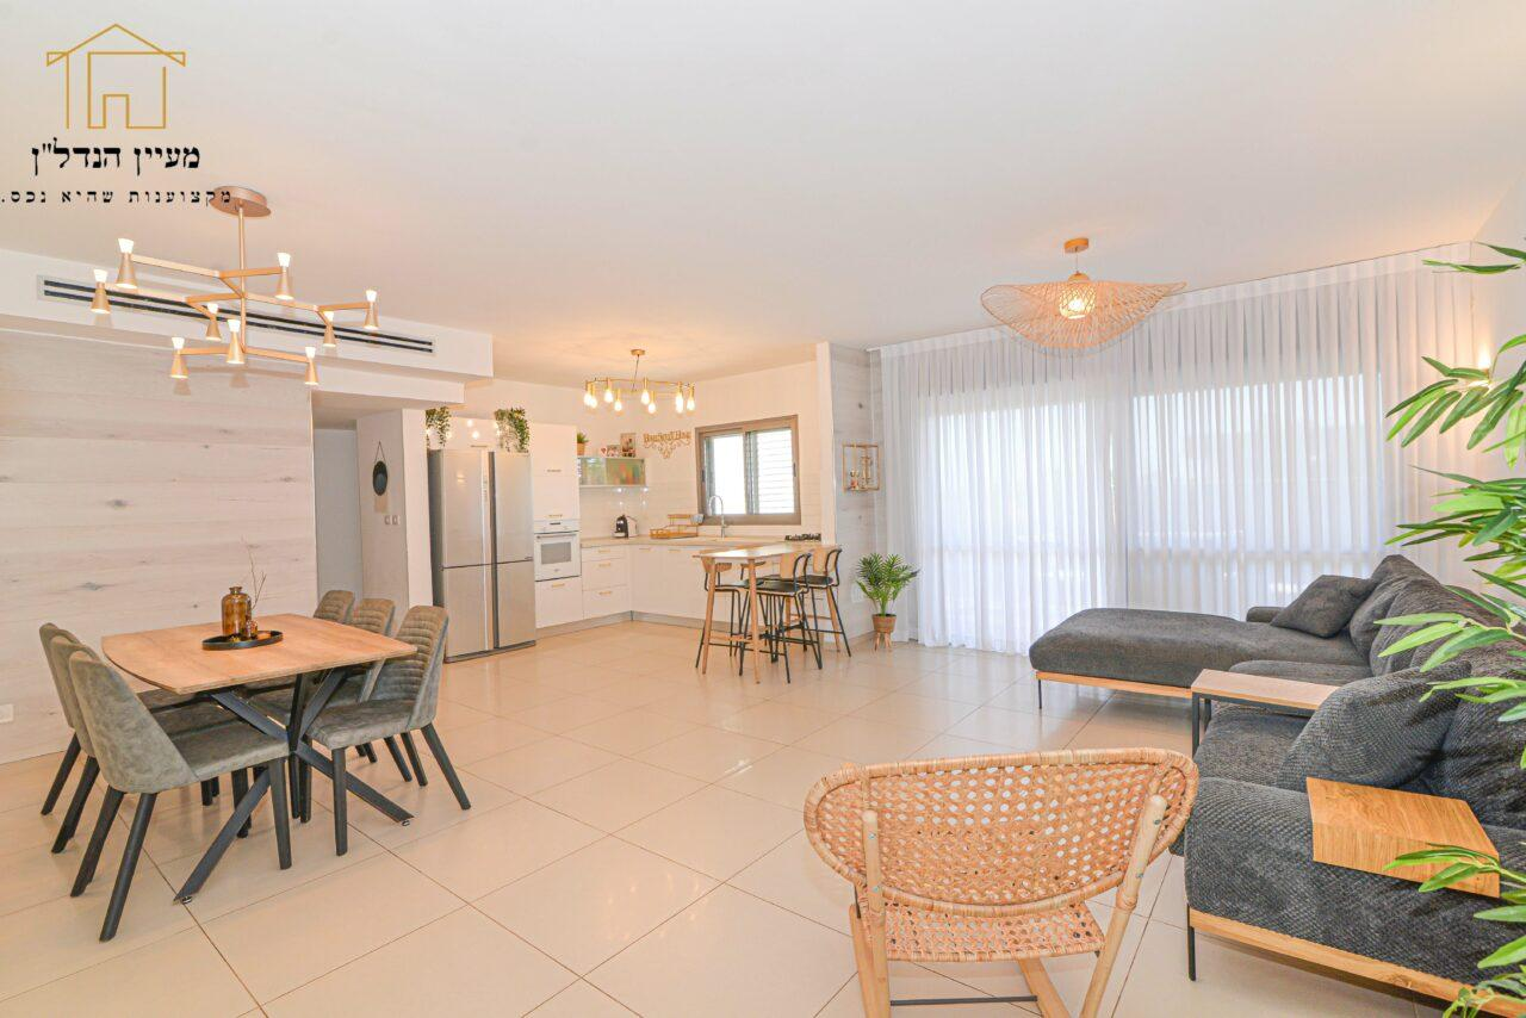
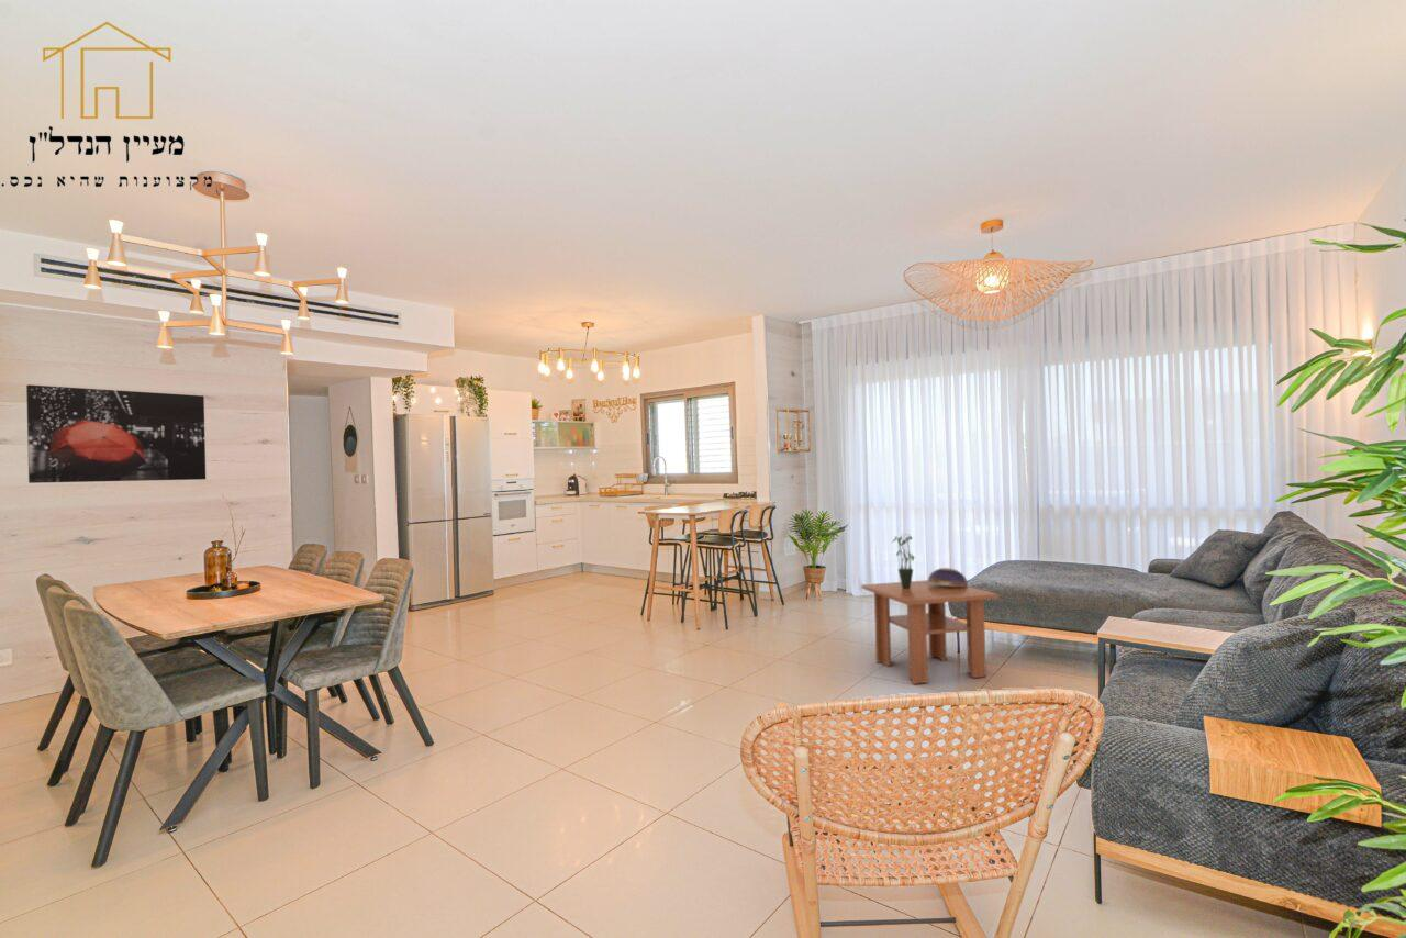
+ potted plant [891,533,916,589]
+ coffee table [860,579,1000,685]
+ decorative bowl [927,567,969,587]
+ wall art [25,383,207,484]
